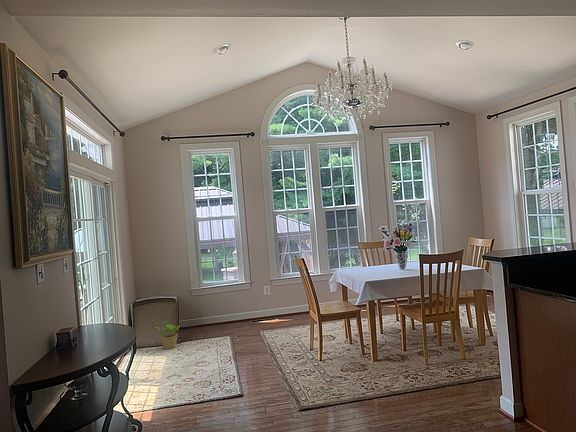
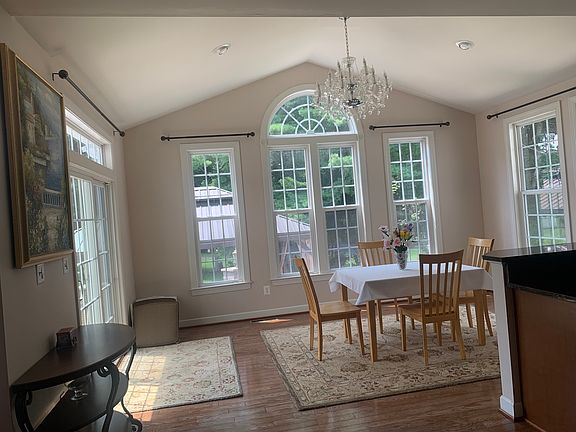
- potted plant [154,320,181,350]
